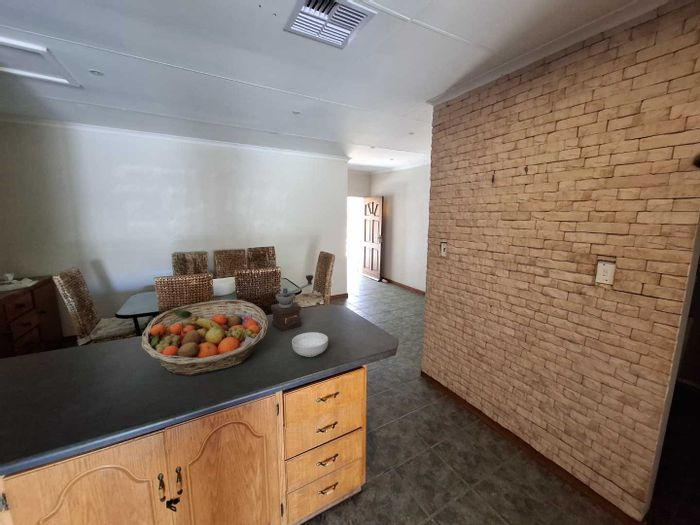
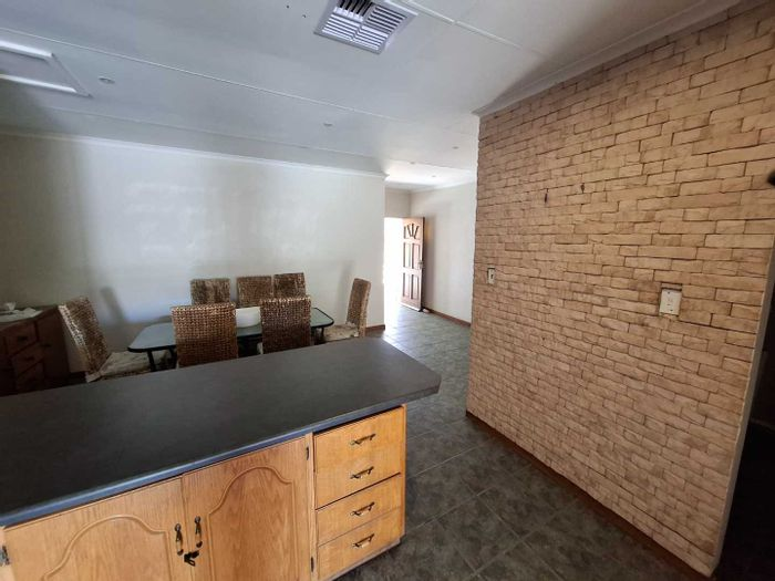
- coffee grinder [270,274,314,332]
- fruit basket [140,299,269,377]
- cereal bowl [291,331,329,358]
